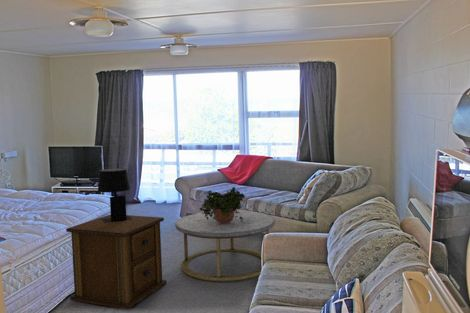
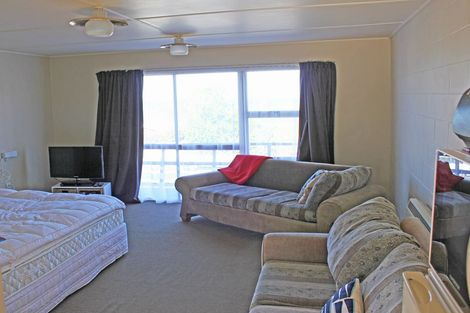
- table lamp [97,167,132,223]
- side table [65,213,167,310]
- potted plant [199,186,246,223]
- coffee table [174,210,276,282]
